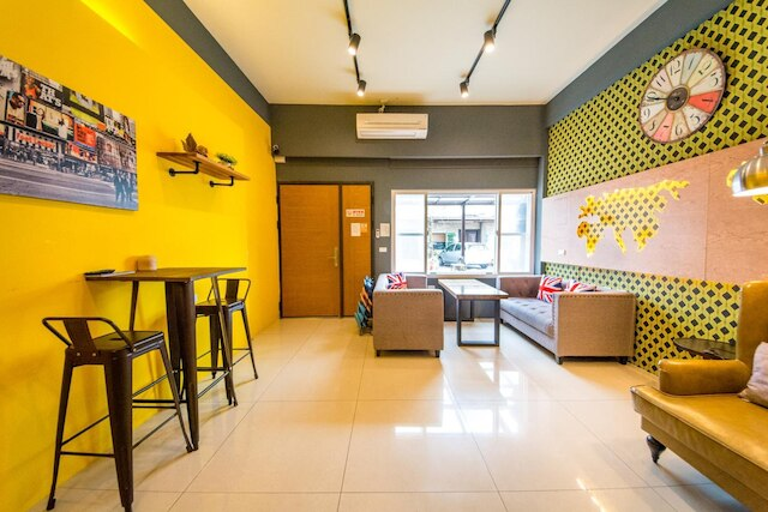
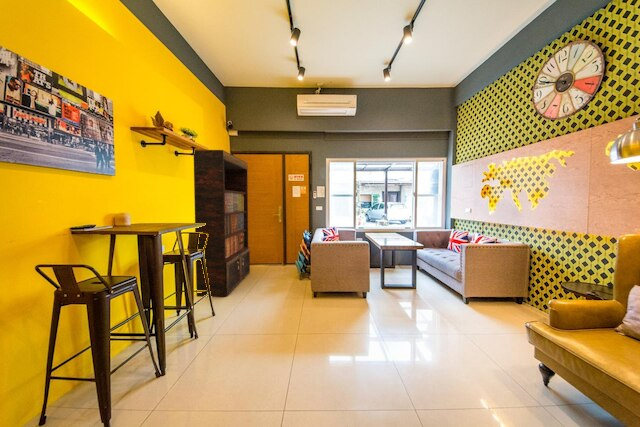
+ bookshelf [193,149,251,298]
